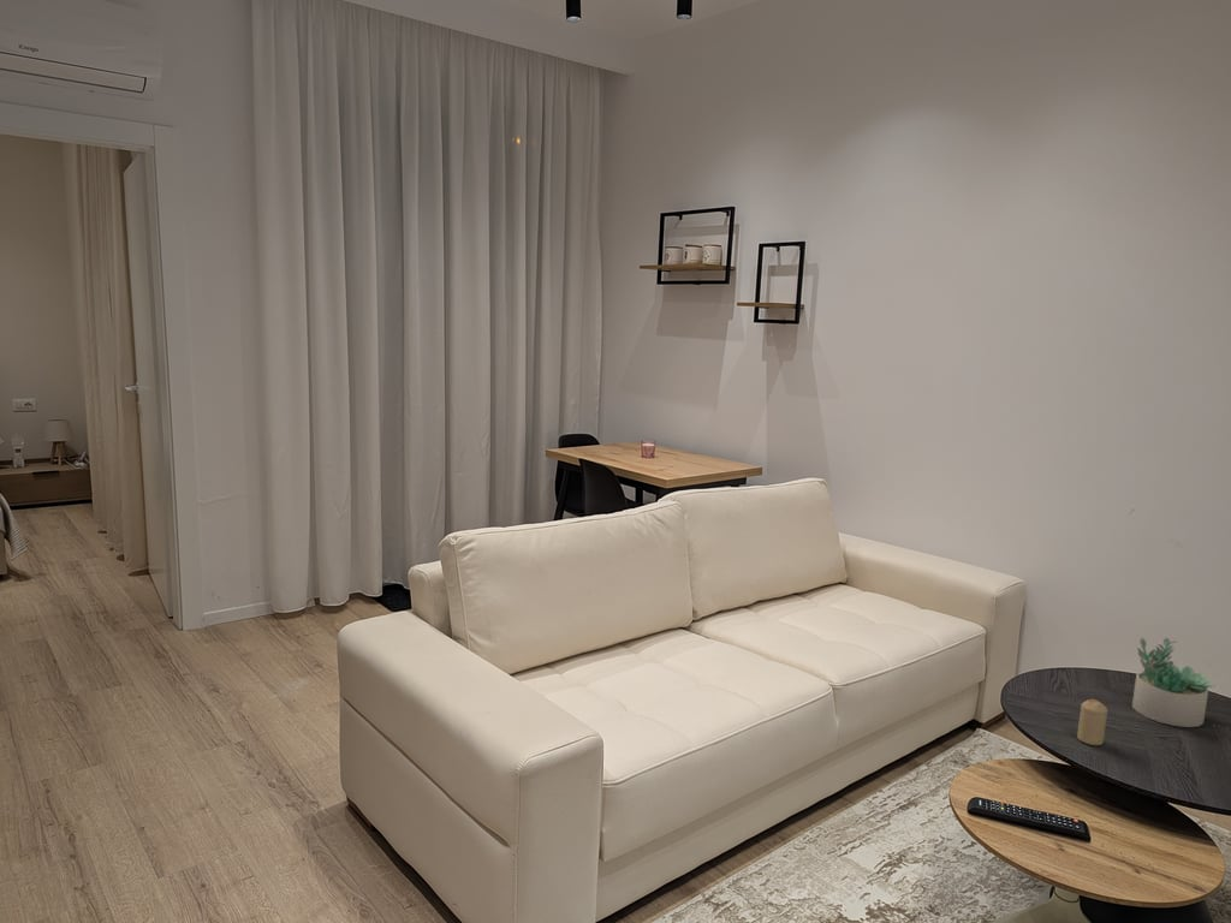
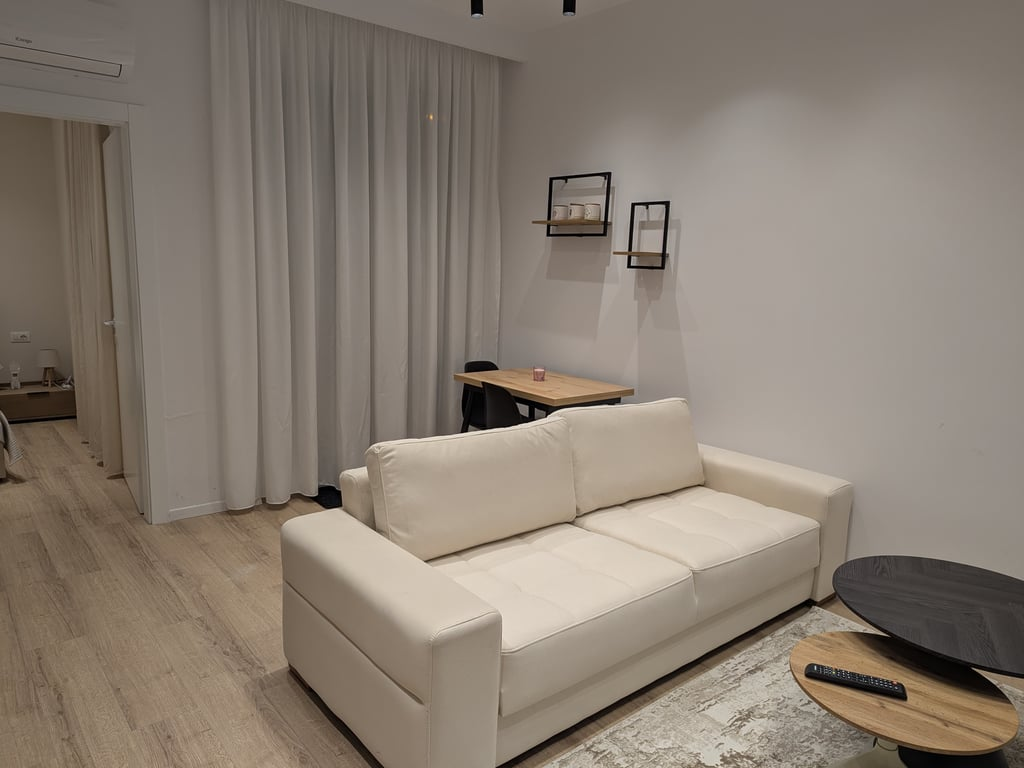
- candle [1076,698,1108,746]
- succulent plant [1131,637,1217,728]
